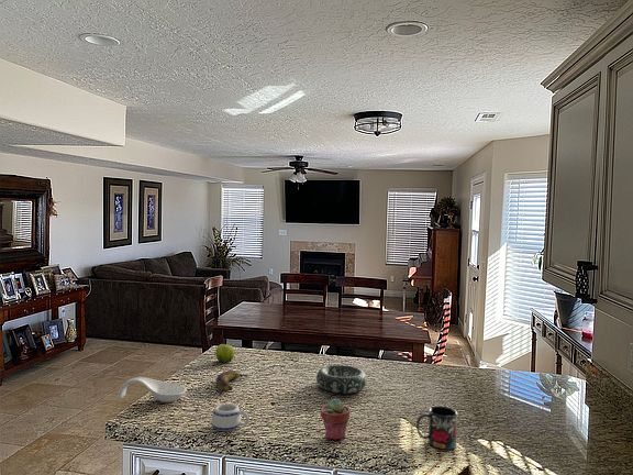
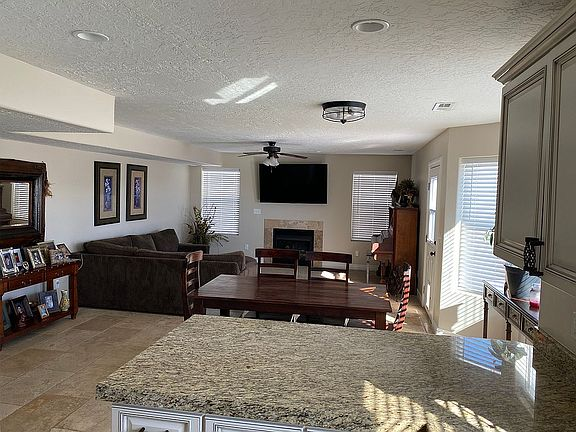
- spoon rest [116,376,187,404]
- mug [210,402,249,432]
- mug [415,405,458,451]
- decorative bowl [315,364,368,395]
- banana [215,369,252,393]
- fruit [214,342,235,364]
- potted succulent [320,397,351,441]
